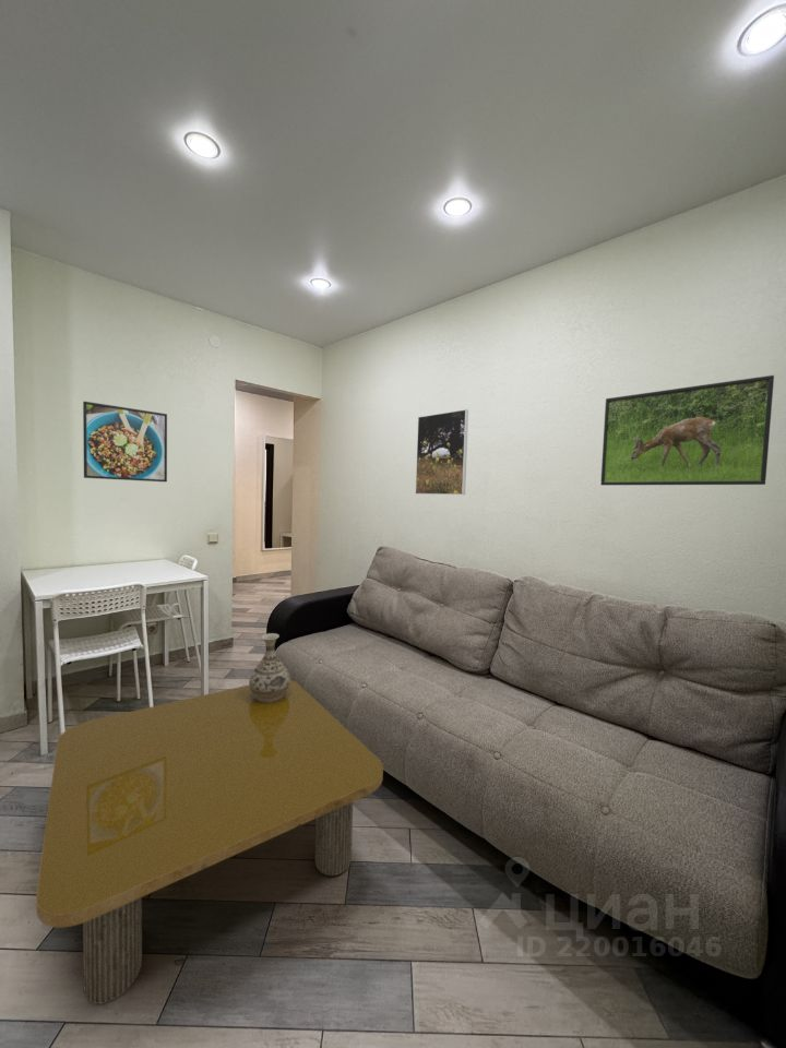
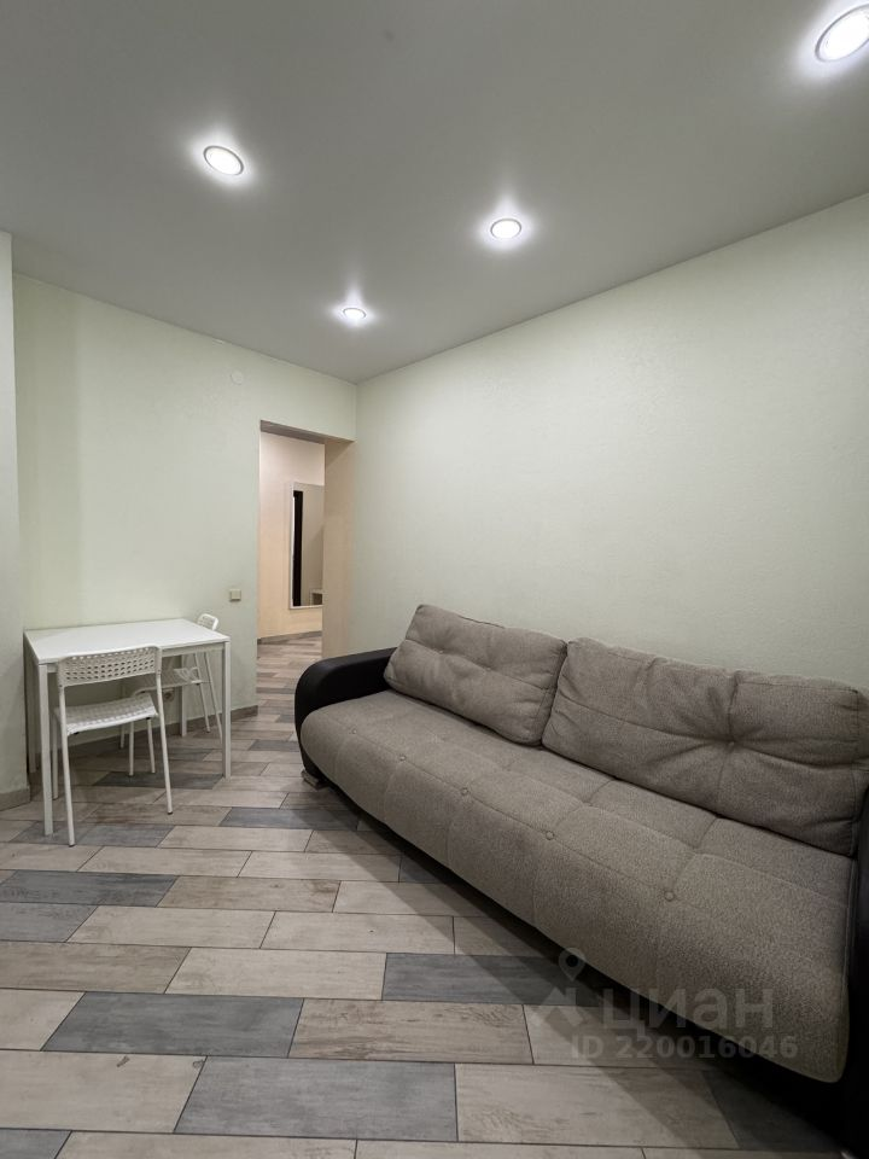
- vase [248,632,291,702]
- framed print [599,374,775,486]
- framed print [415,408,469,496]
- coffee table [35,679,384,1005]
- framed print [82,401,168,483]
